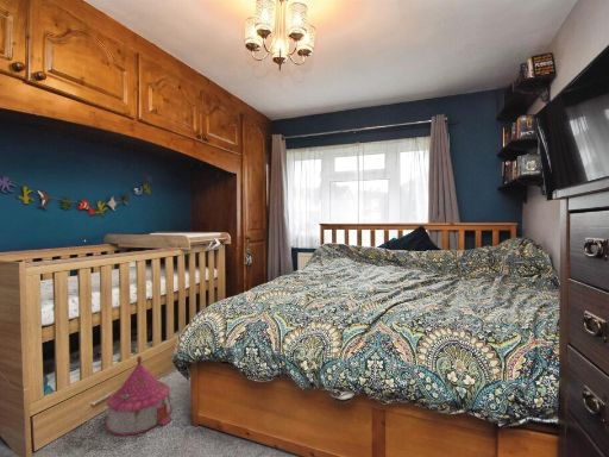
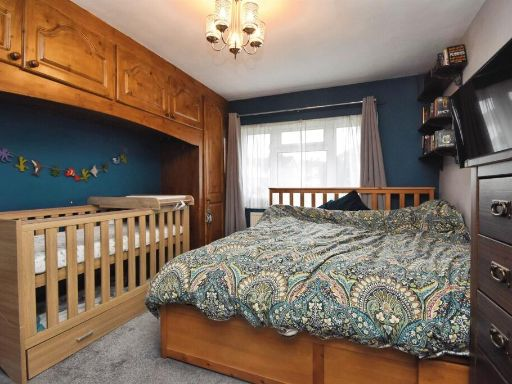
- toy house [103,355,174,437]
